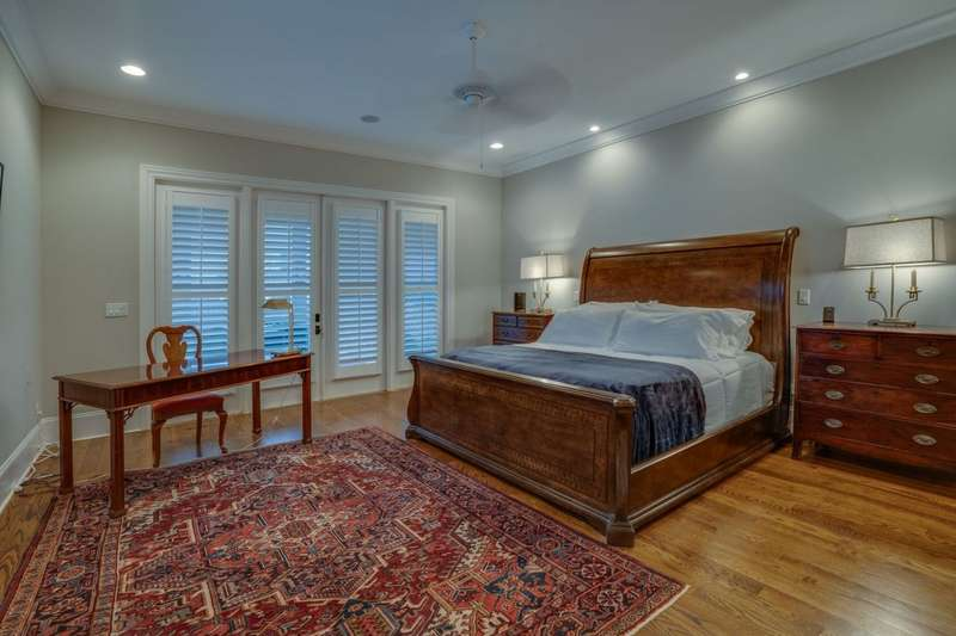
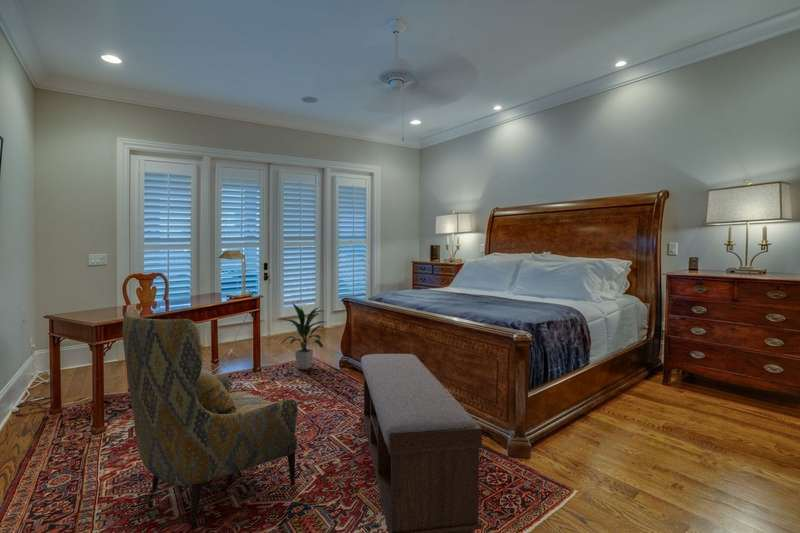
+ armchair [122,307,299,526]
+ indoor plant [279,301,328,370]
+ bench [360,353,483,533]
